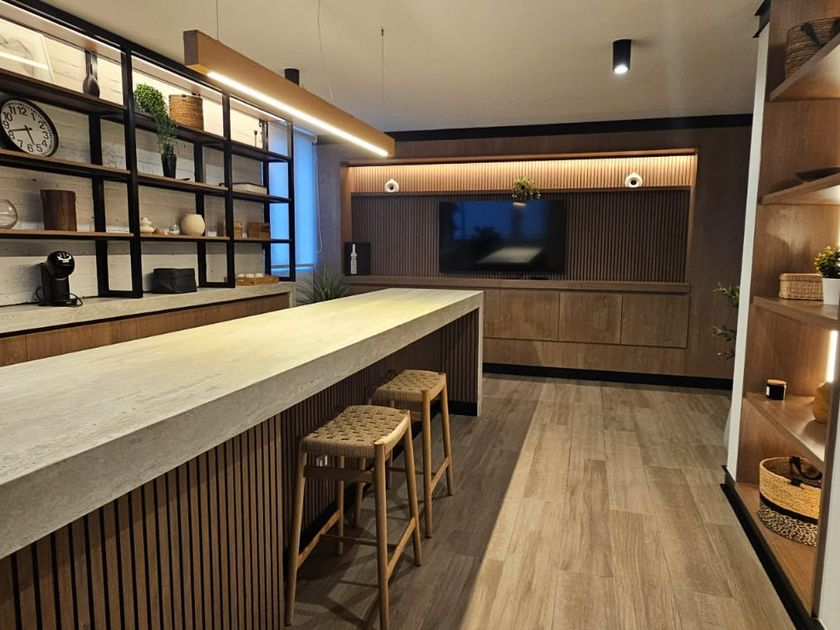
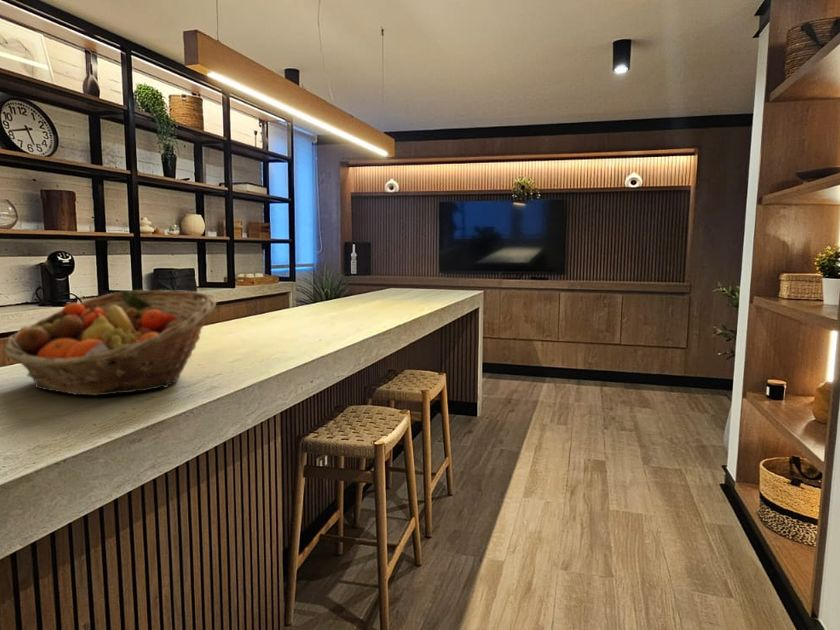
+ fruit basket [3,289,217,397]
